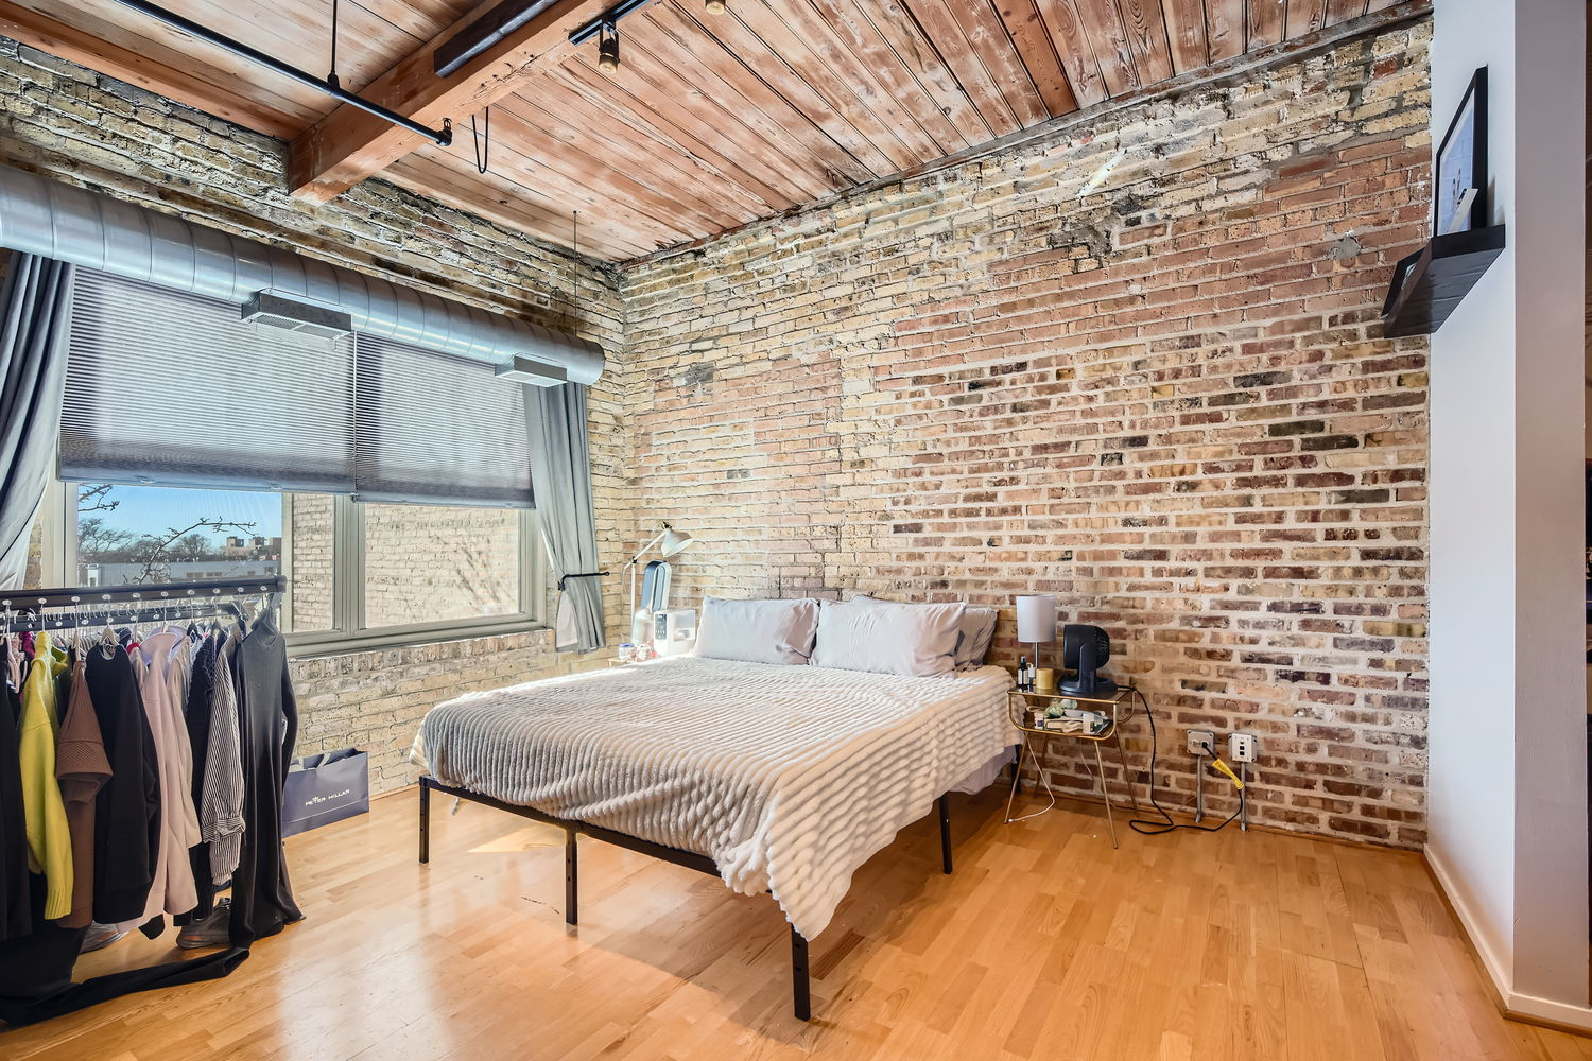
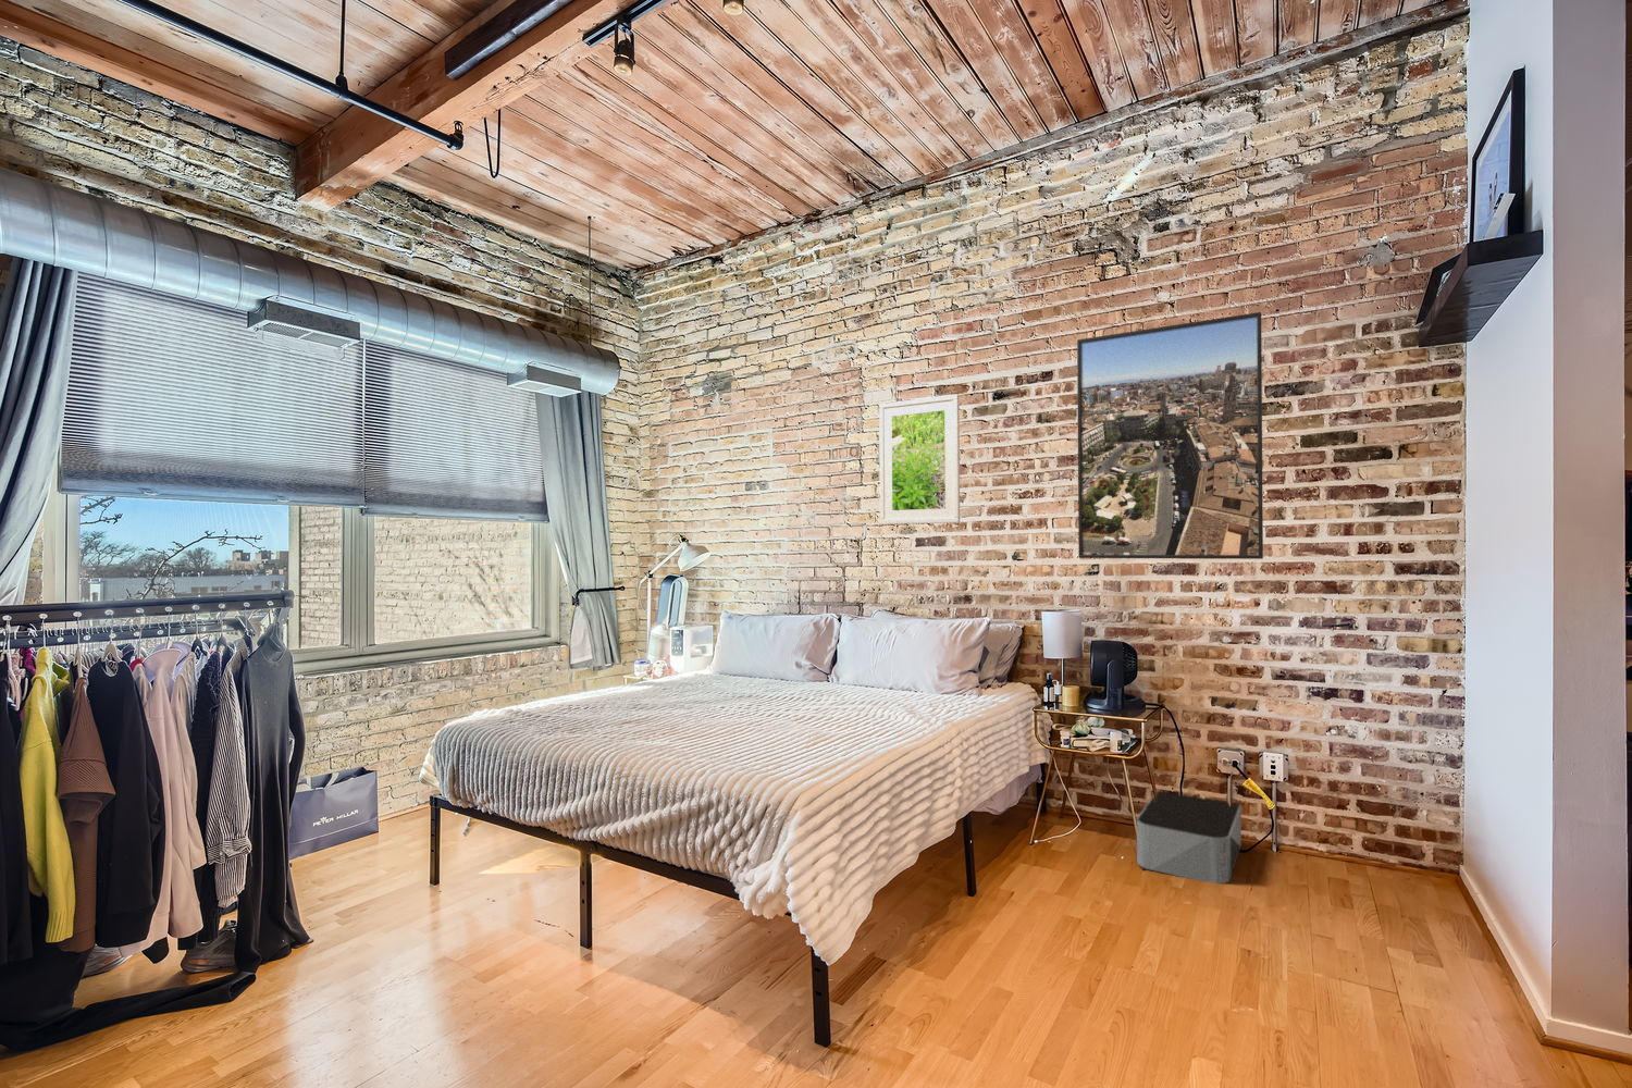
+ storage bin [1135,789,1242,884]
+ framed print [1076,311,1264,560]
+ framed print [878,393,960,526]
